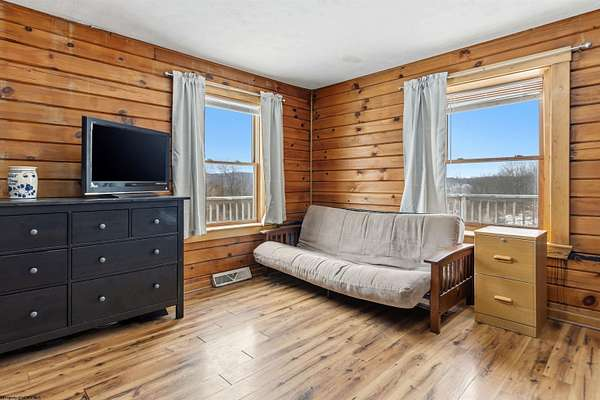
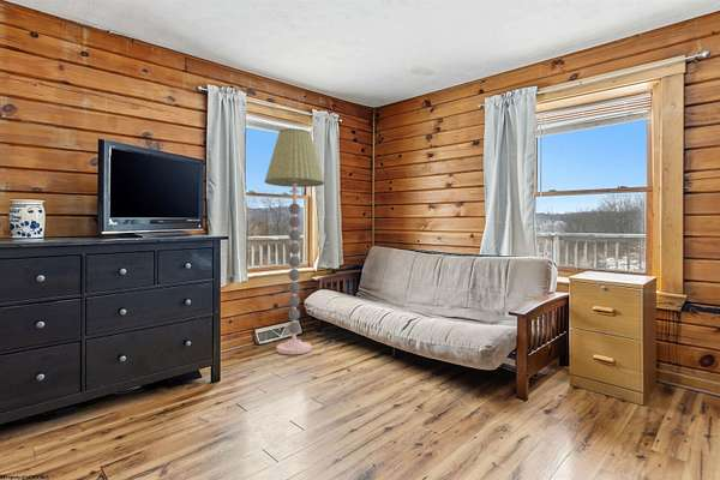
+ floor lamp [263,127,325,355]
